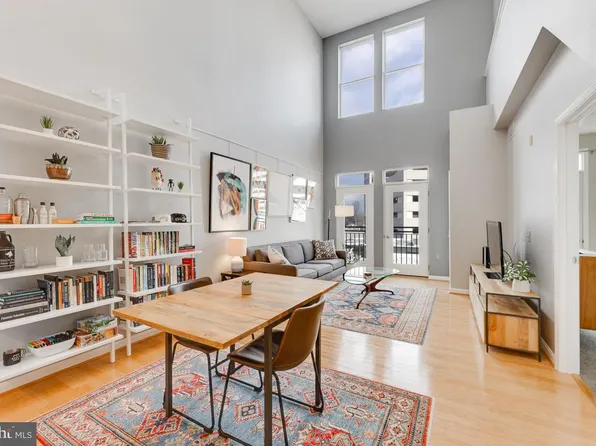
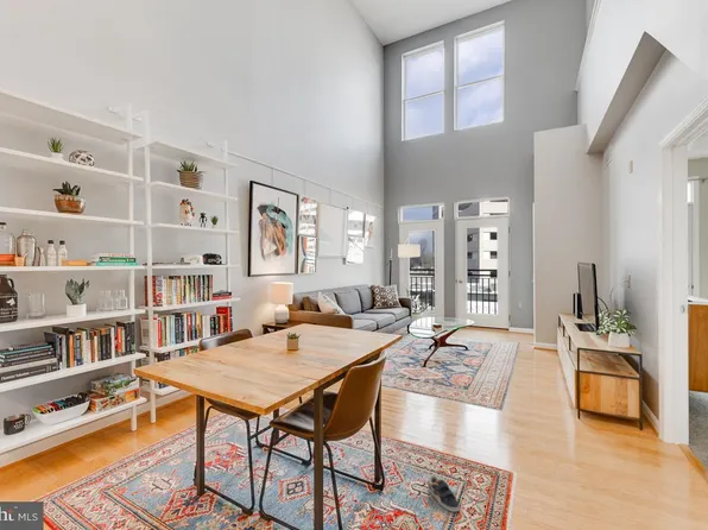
+ sneaker [426,473,461,513]
